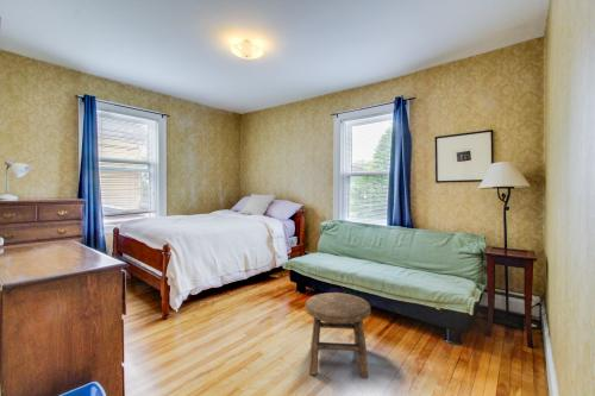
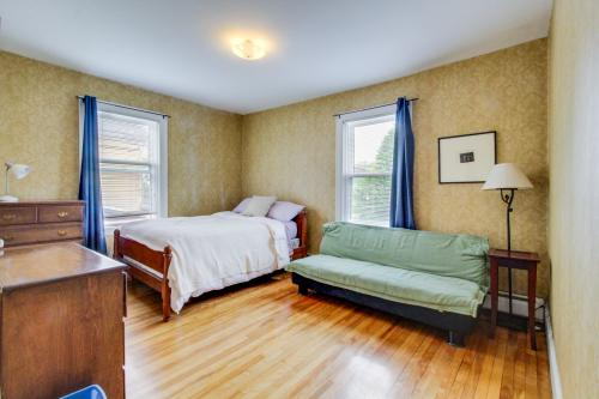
- stool [305,291,372,379]
